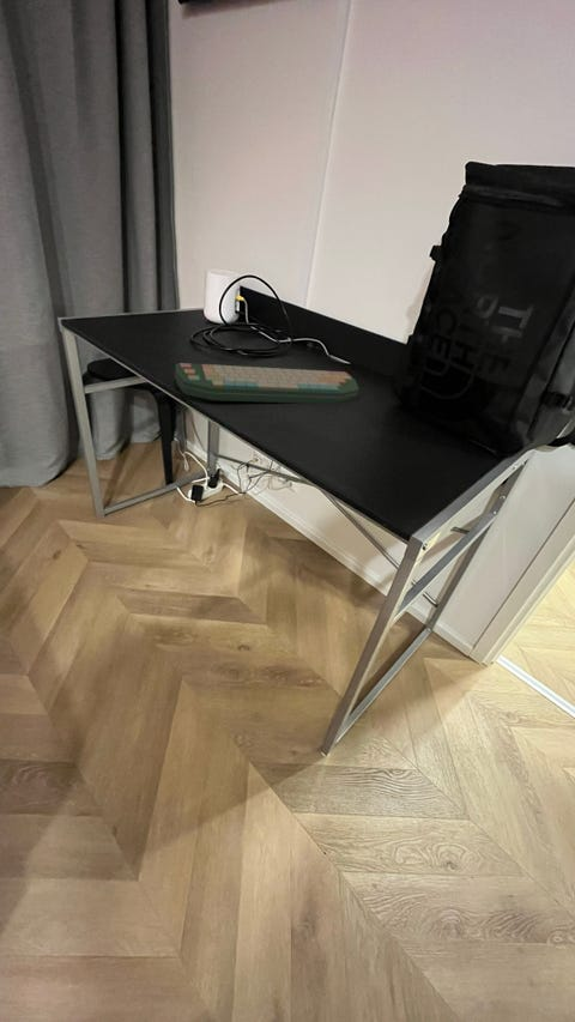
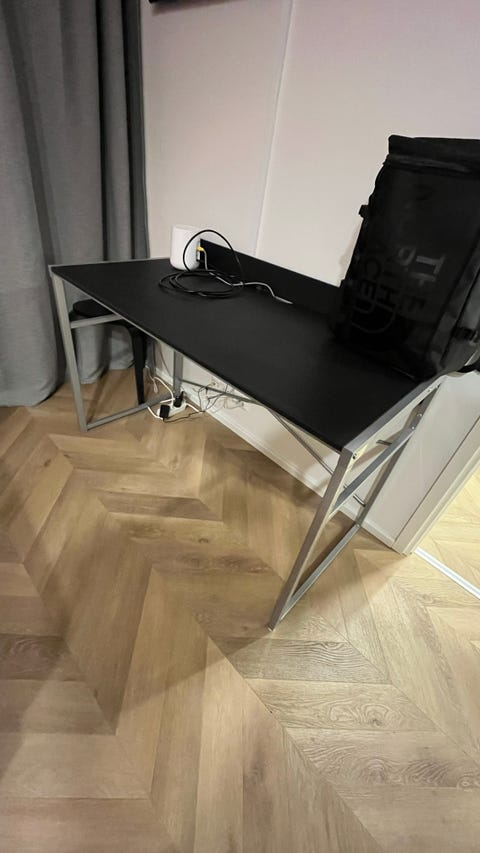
- computer keyboard [174,362,361,404]
